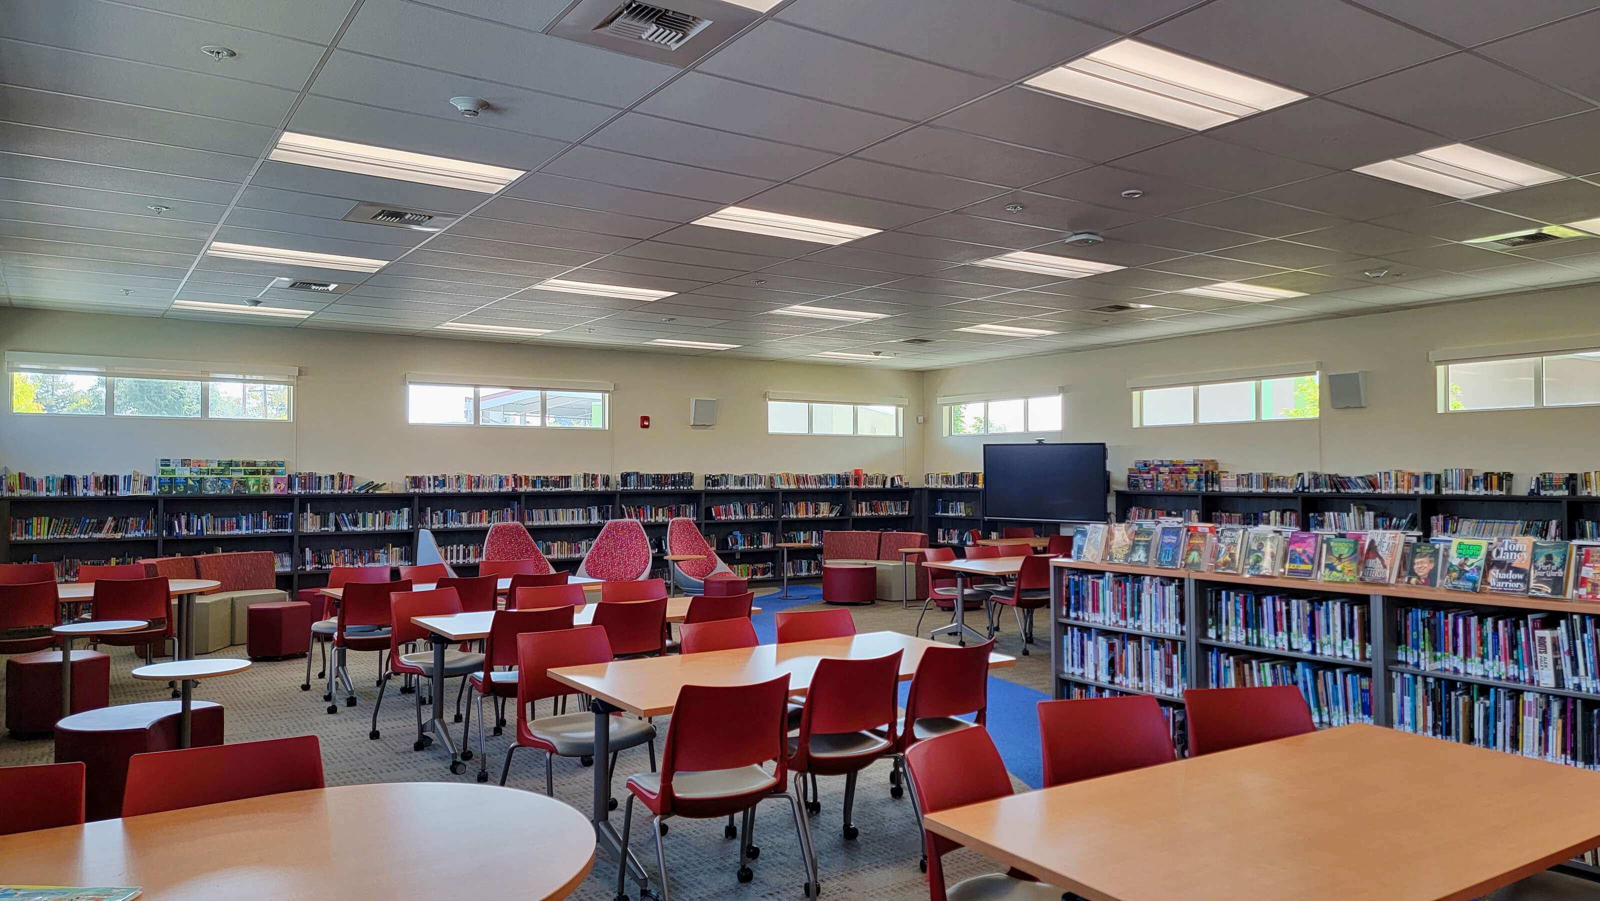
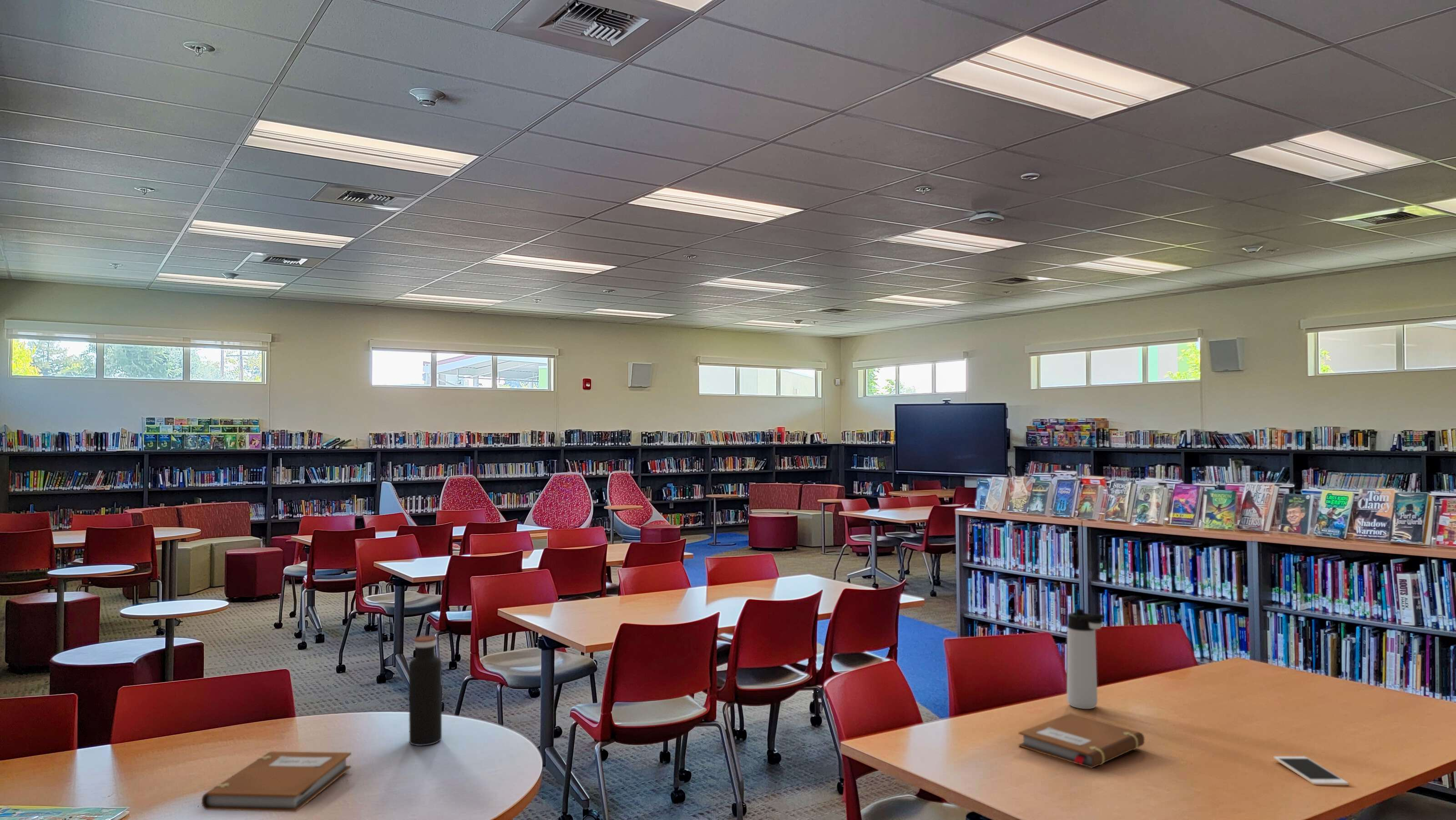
+ cell phone [1274,756,1349,786]
+ notebook [201,751,352,812]
+ water bottle [409,635,442,746]
+ thermos bottle [1067,608,1106,709]
+ notebook [1018,712,1145,769]
